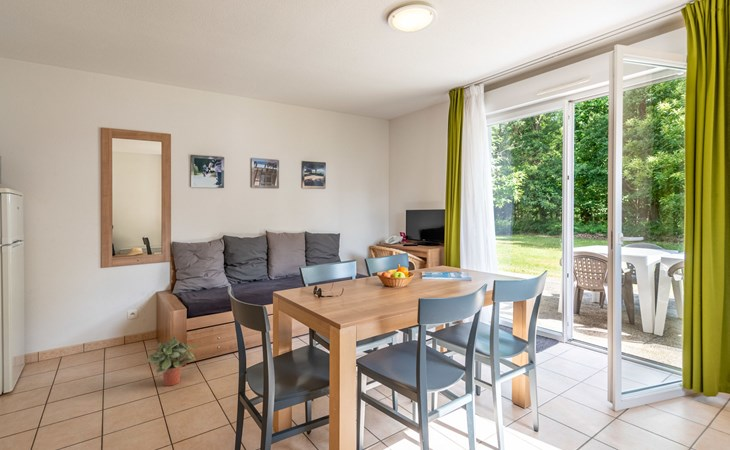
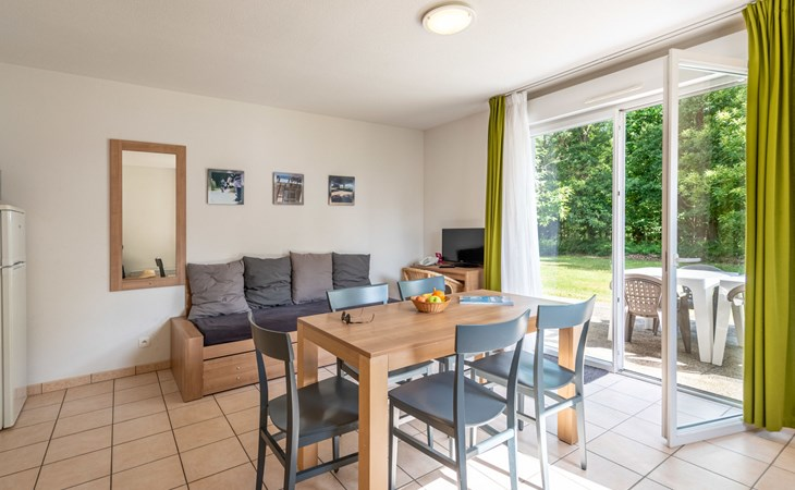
- potted plant [147,335,198,387]
